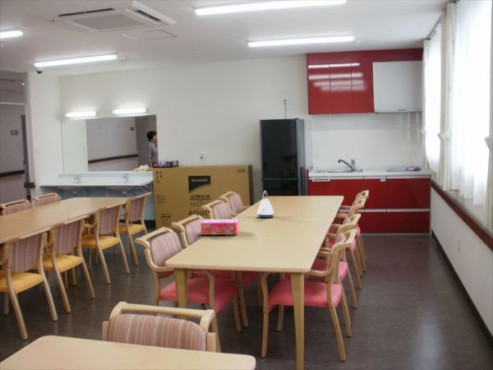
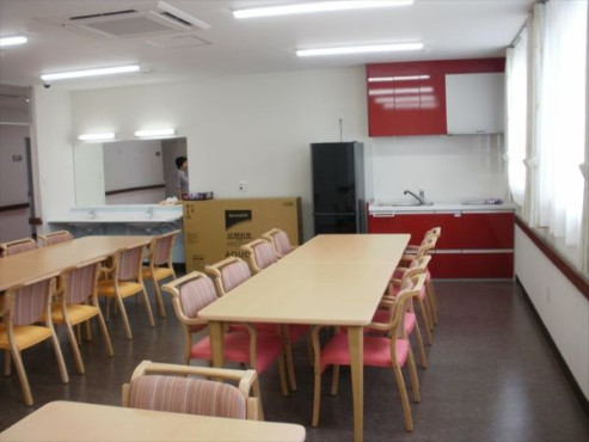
- tissue box [200,218,240,236]
- kettle [256,190,275,219]
